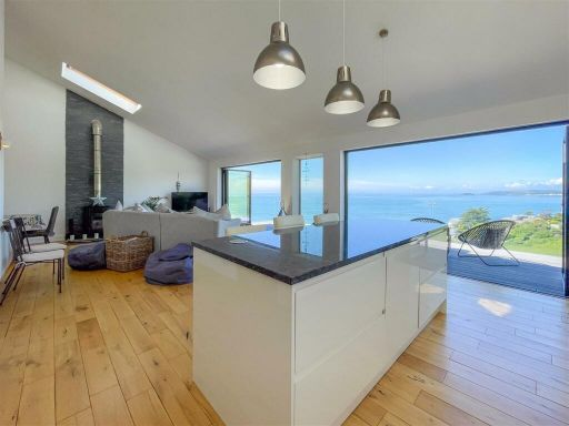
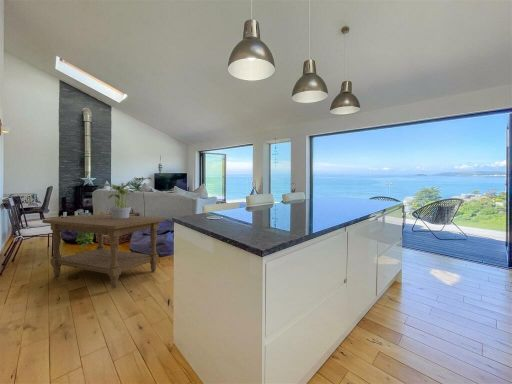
+ potted plant [96,183,145,219]
+ decorative plant [74,208,95,249]
+ coffee table [41,213,166,290]
